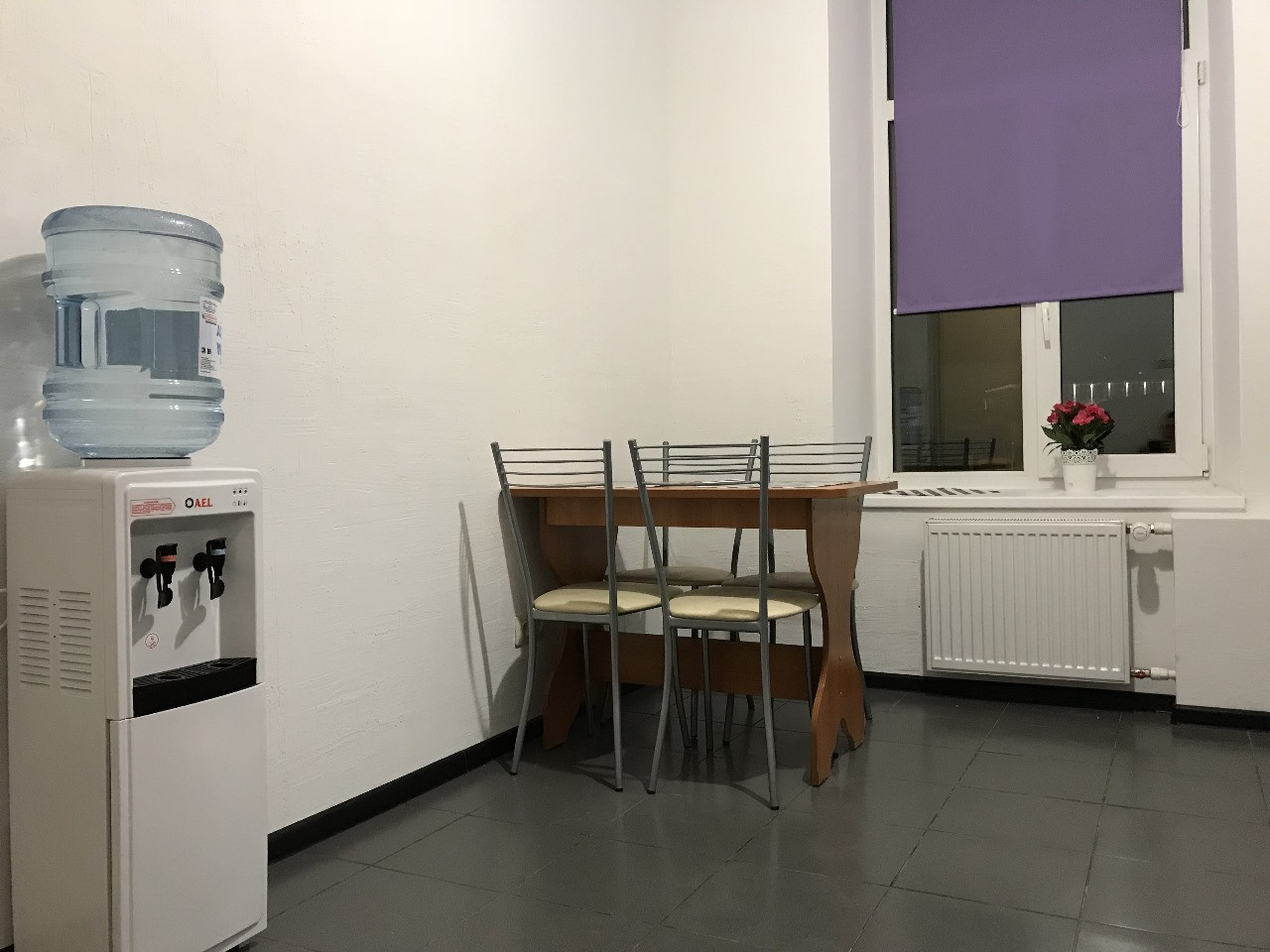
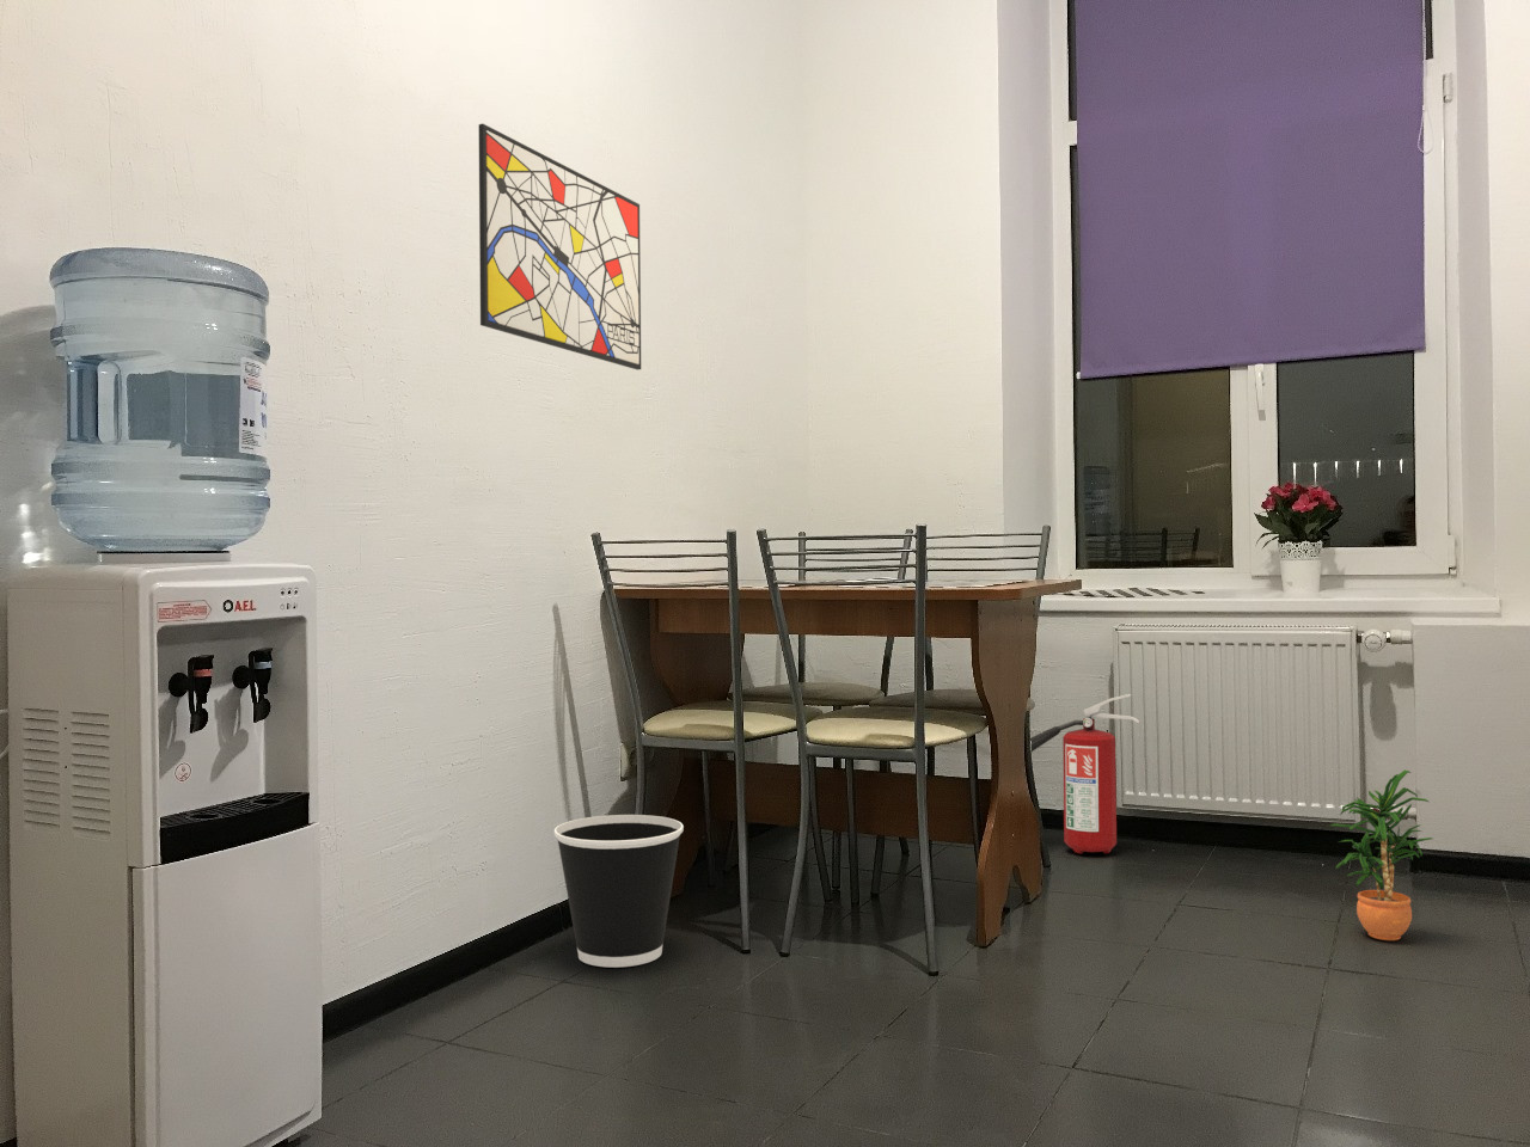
+ fire extinguisher [1029,693,1141,855]
+ potted plant [1326,770,1434,941]
+ wall art [478,123,642,371]
+ wastebasket [553,813,685,967]
